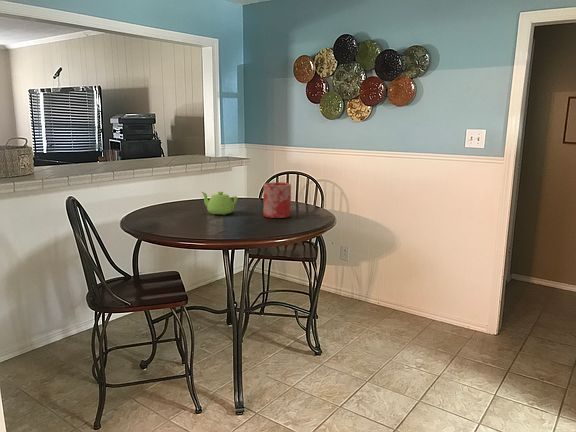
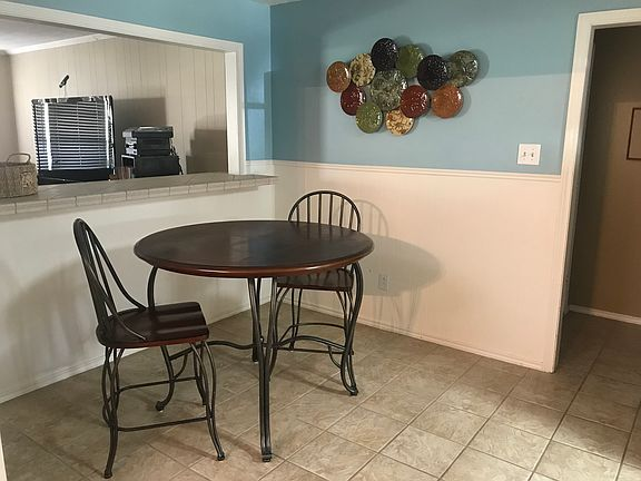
- teapot [201,191,239,216]
- vase [262,181,292,219]
